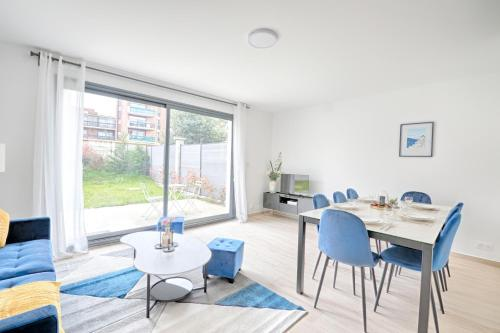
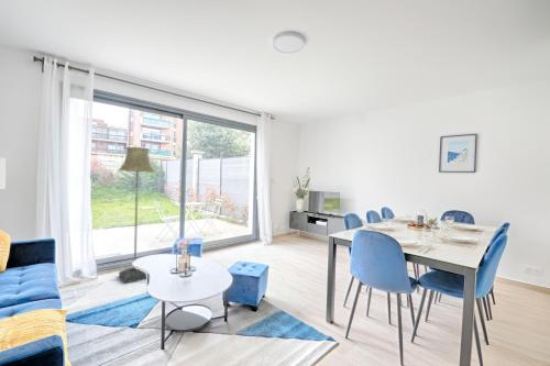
+ floor lamp [117,146,156,285]
